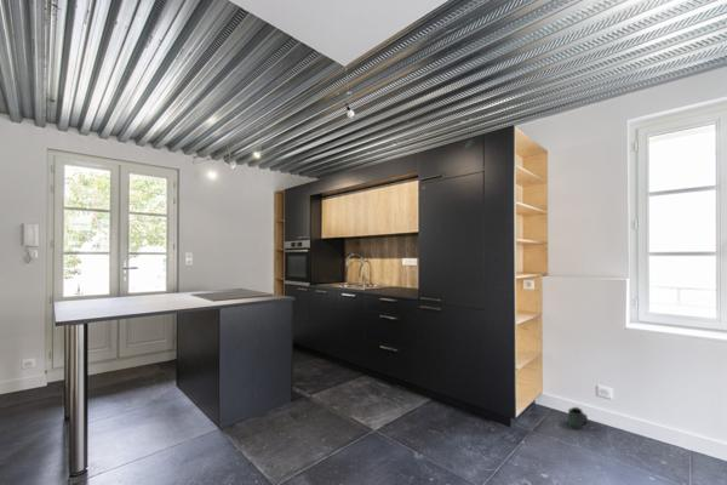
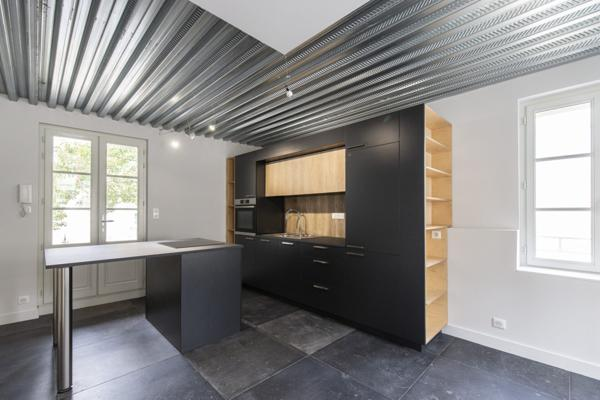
- shoe [567,406,589,432]
